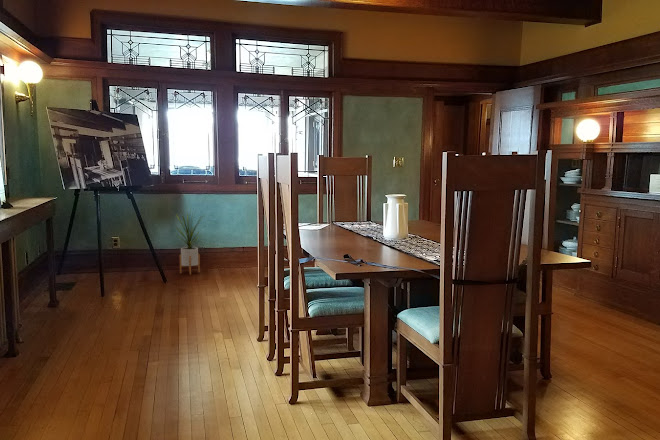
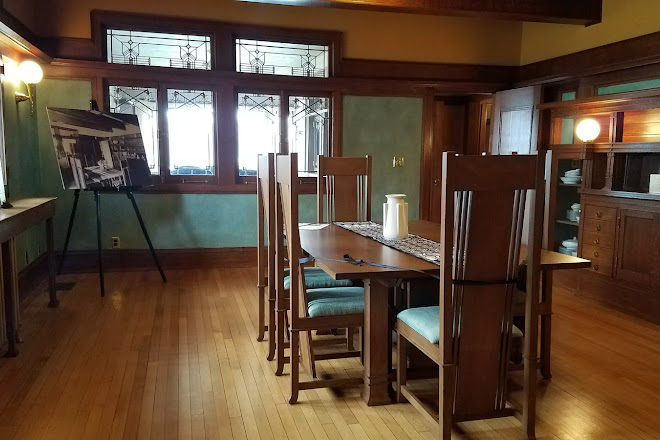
- house plant [173,207,206,276]
